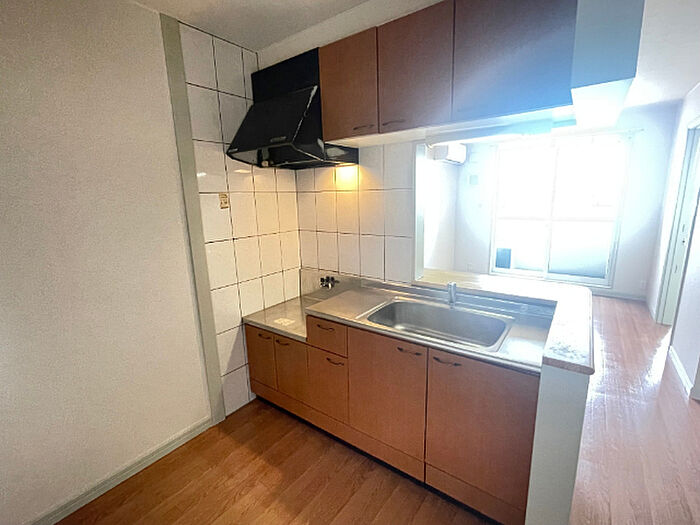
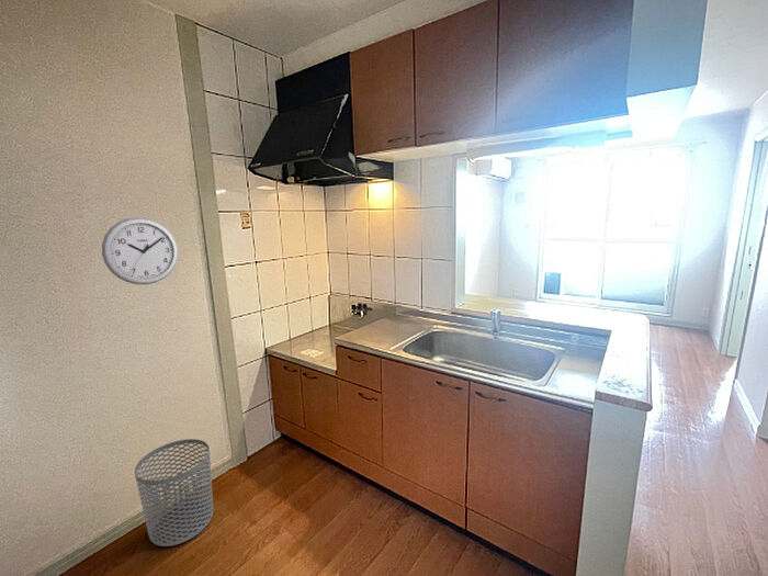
+ waste bin [134,438,214,547]
+ wall clock [101,216,179,285]
